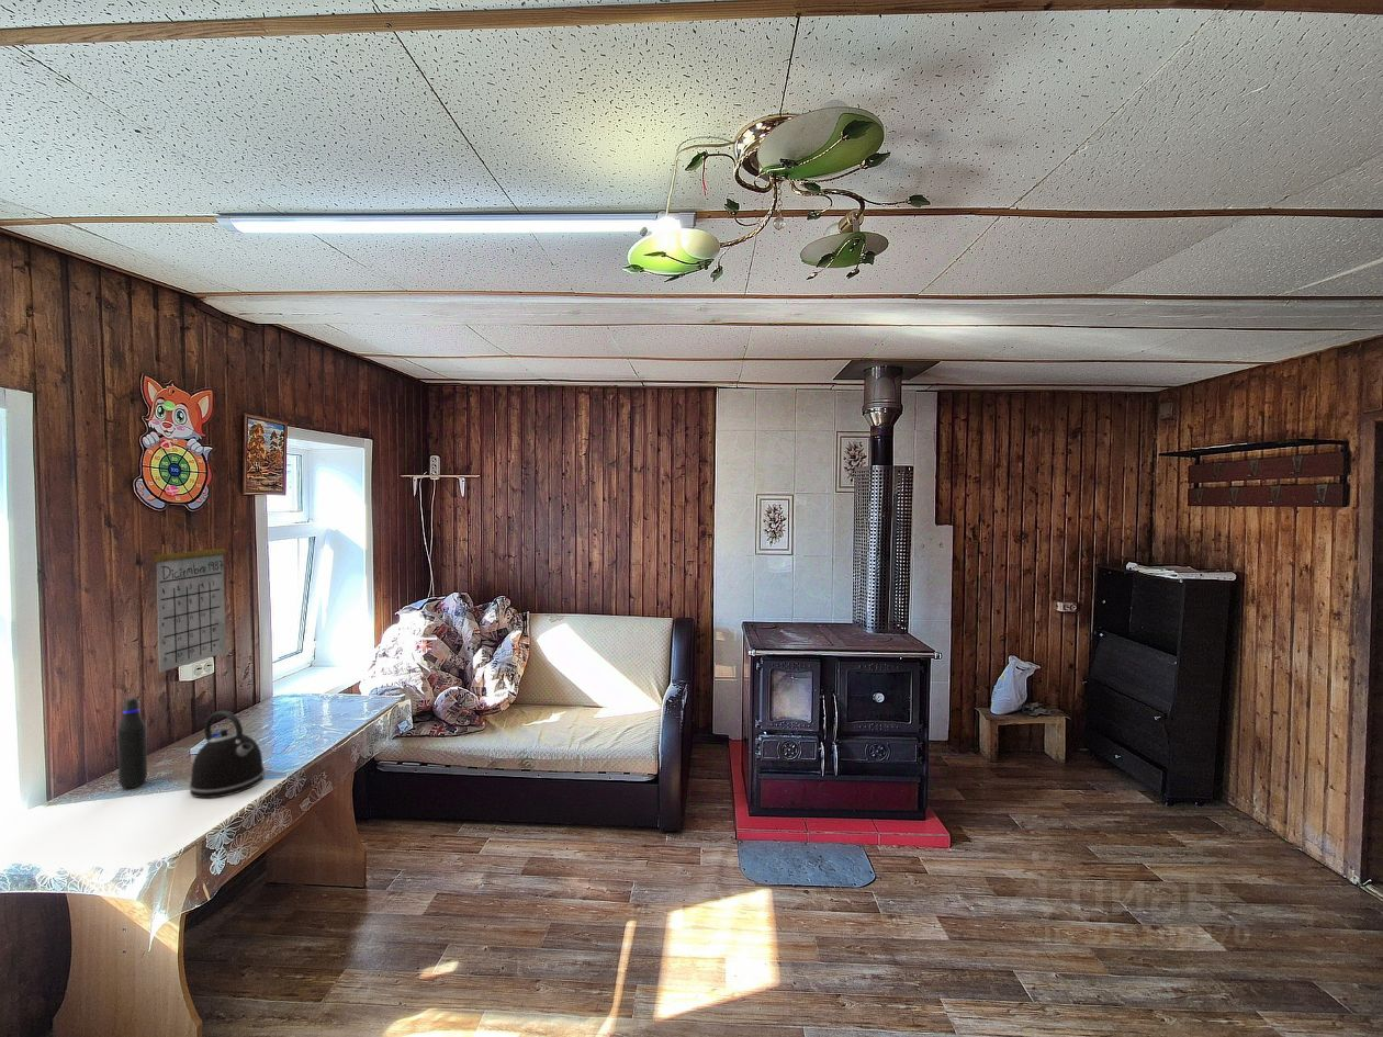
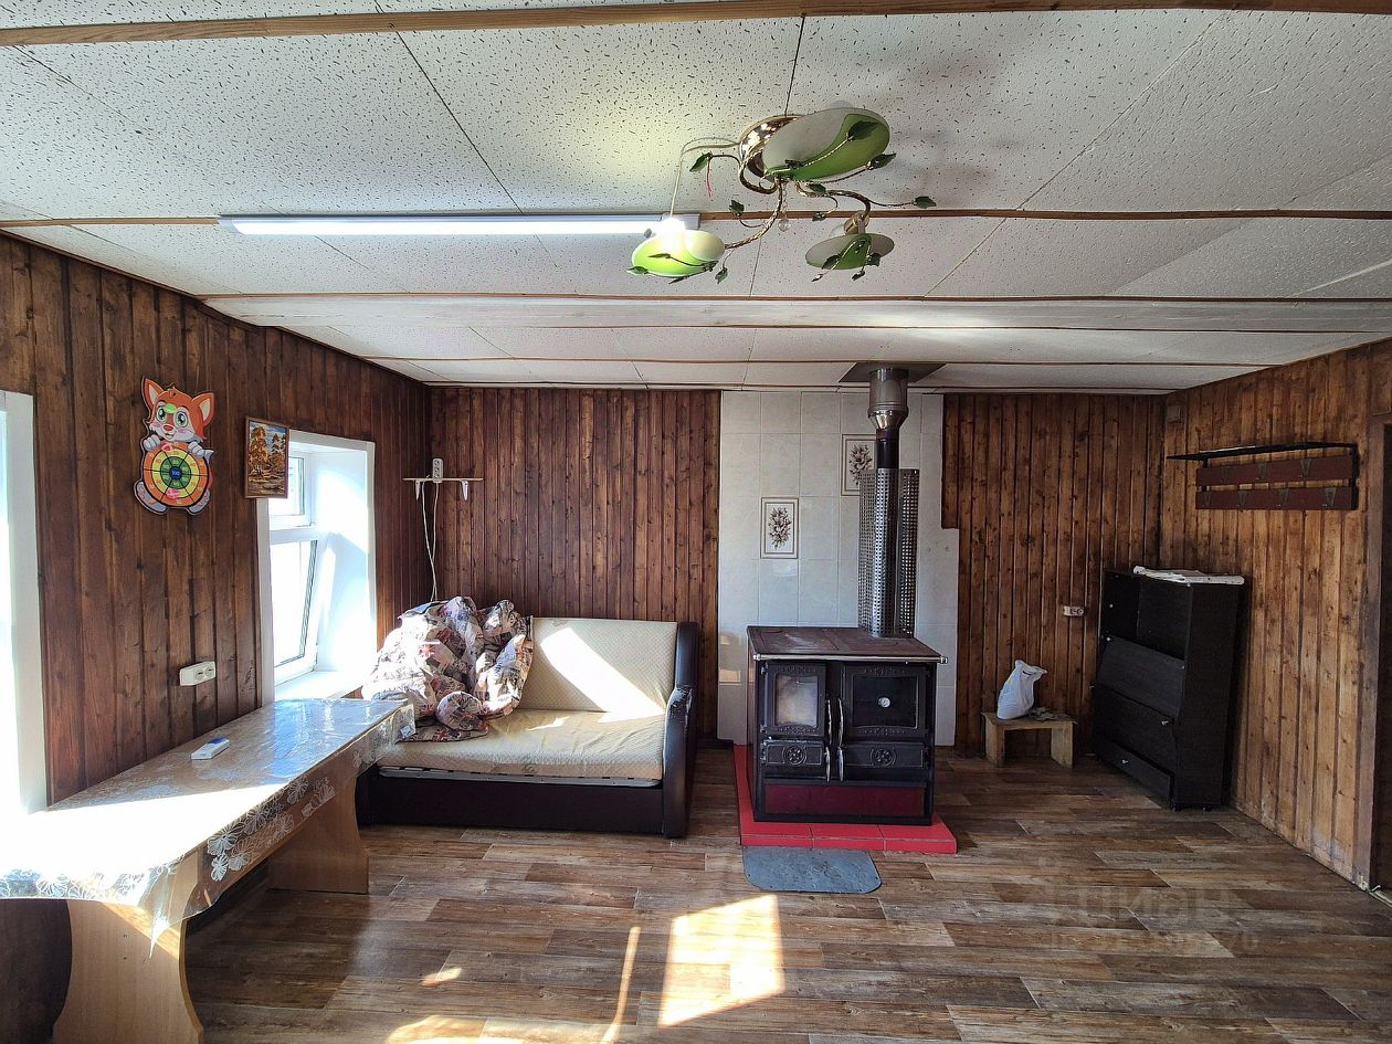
- kettle [188,710,266,799]
- calendar [153,525,227,674]
- water bottle [116,697,148,789]
